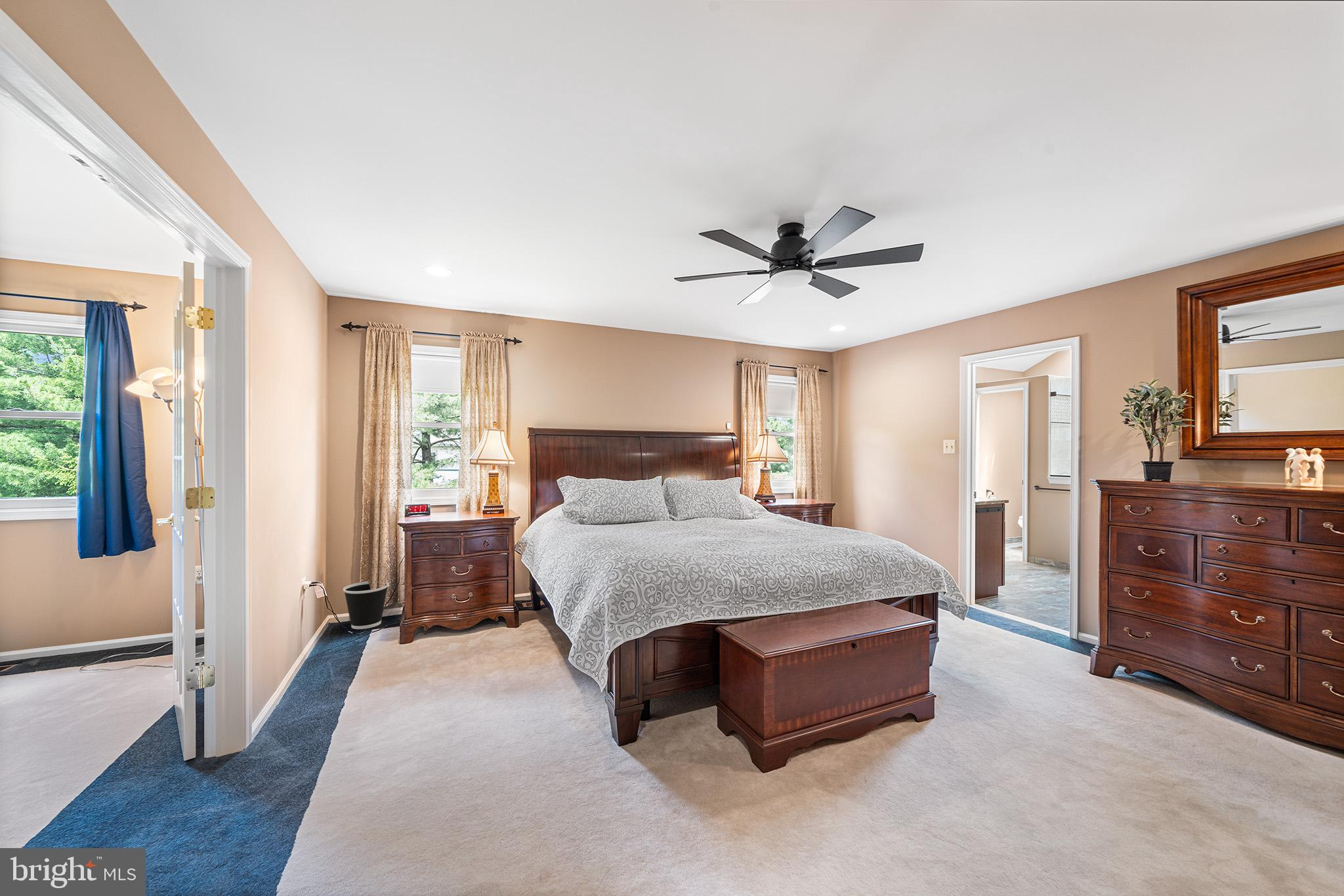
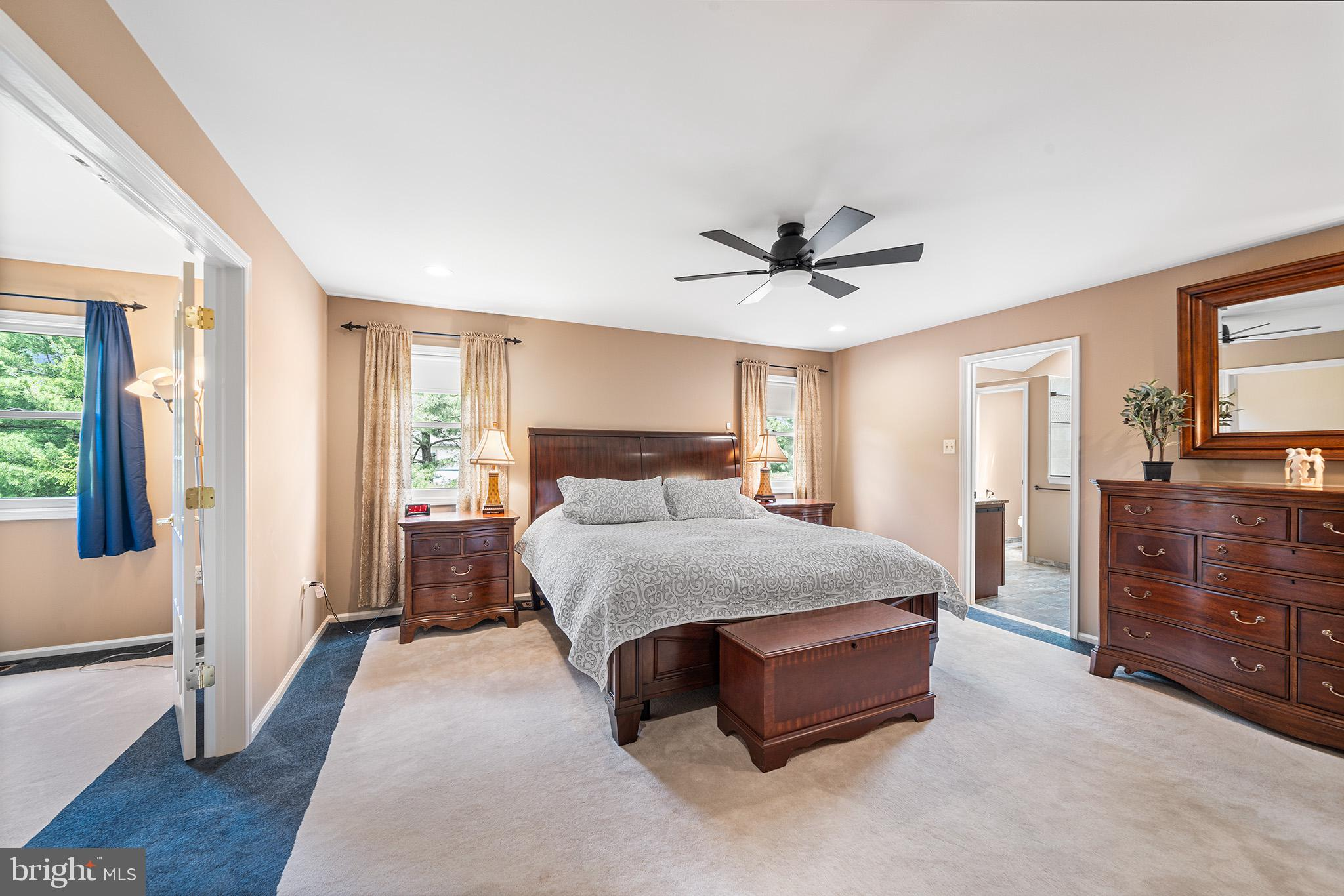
- wastebasket [343,580,390,630]
